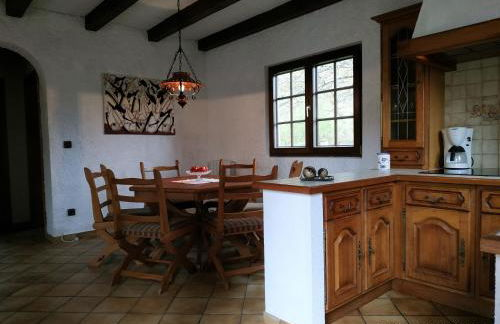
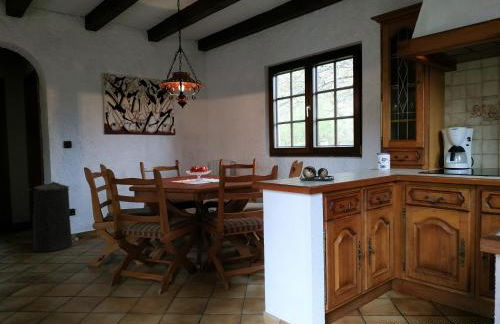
+ trash can [22,180,73,253]
